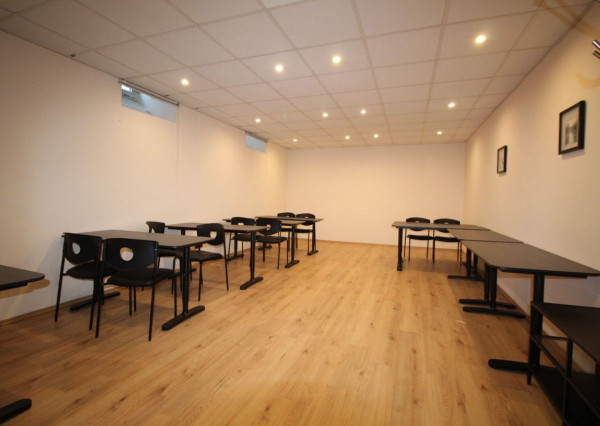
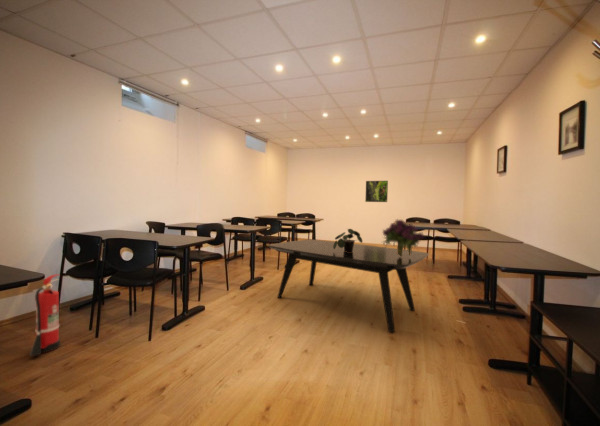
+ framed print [364,180,389,203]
+ potted plant [333,228,363,252]
+ dining table [268,239,429,333]
+ bouquet [381,218,425,256]
+ fire extinguisher [28,274,61,357]
